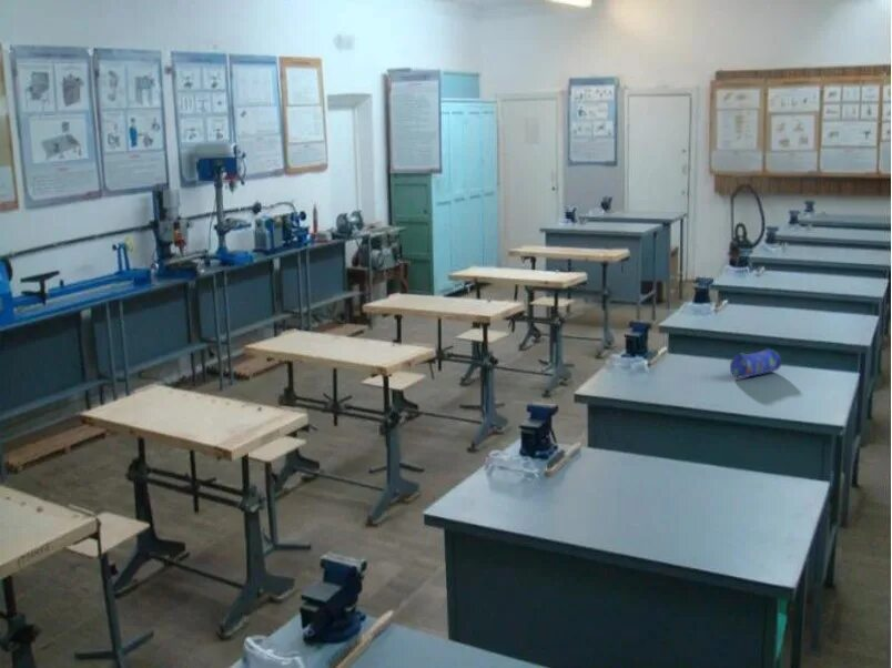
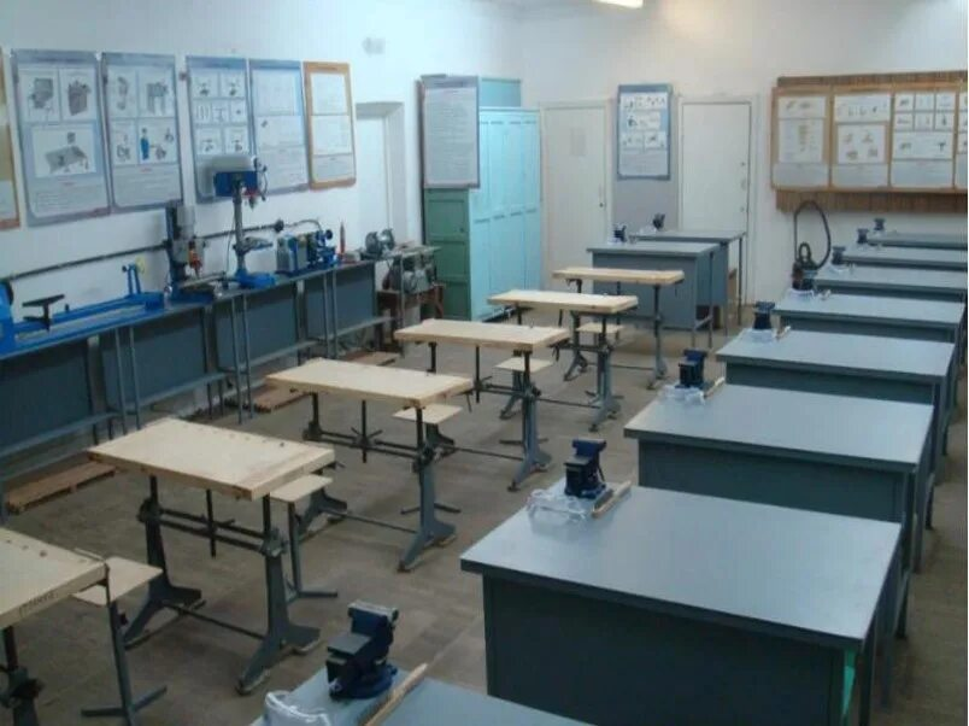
- pencil case [729,347,782,379]
